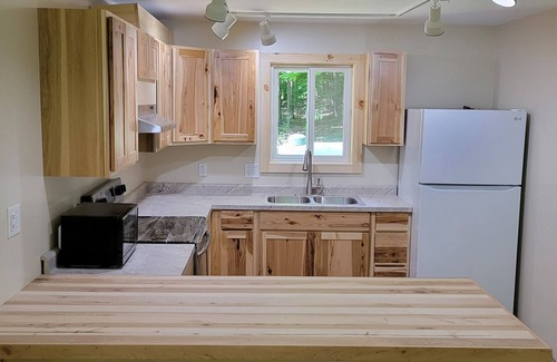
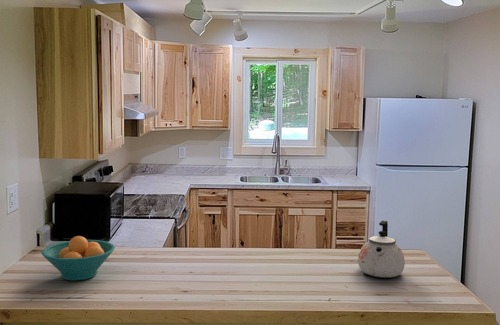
+ fruit bowl [40,235,116,281]
+ kettle [357,220,406,278]
